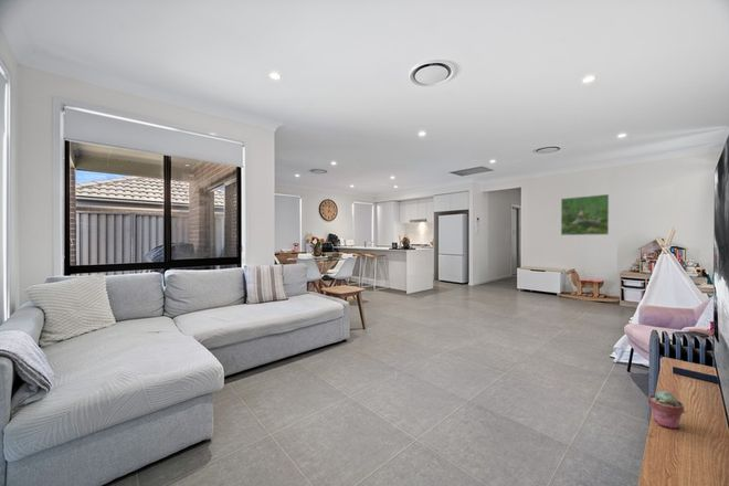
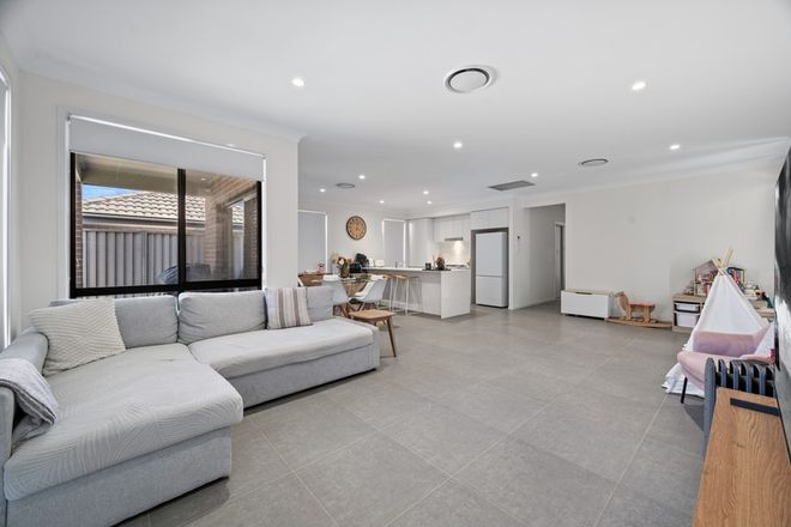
- potted succulent [646,390,685,430]
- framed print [560,193,610,236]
